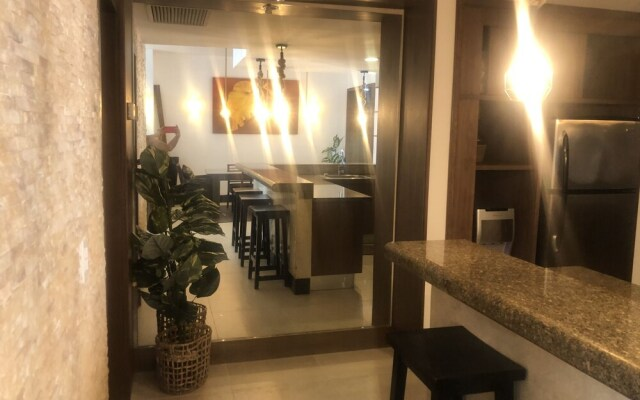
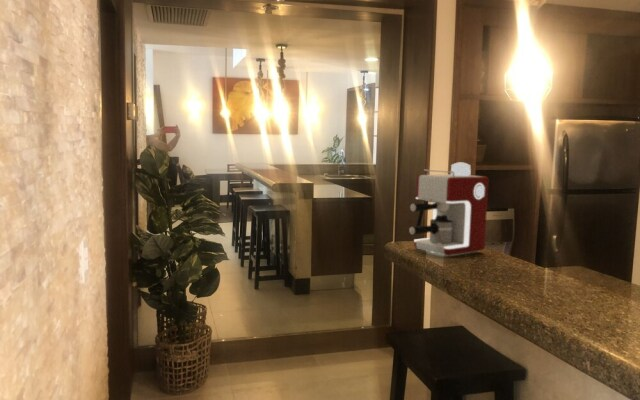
+ coffee maker [408,161,489,256]
